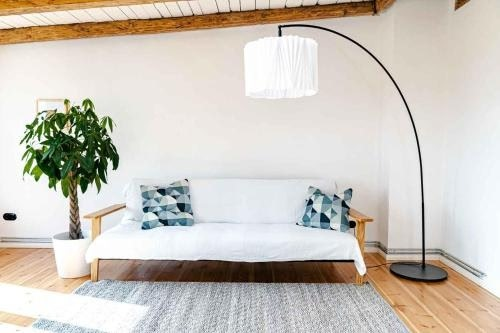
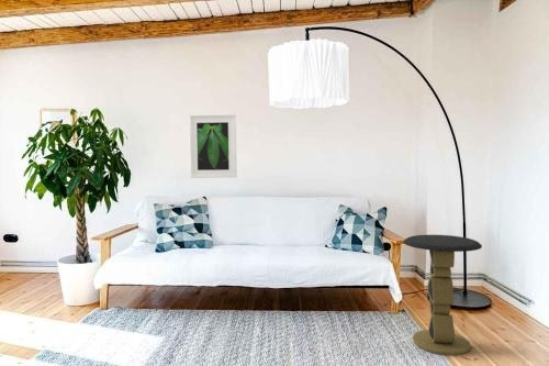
+ side table [403,234,483,356]
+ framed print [188,113,238,179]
